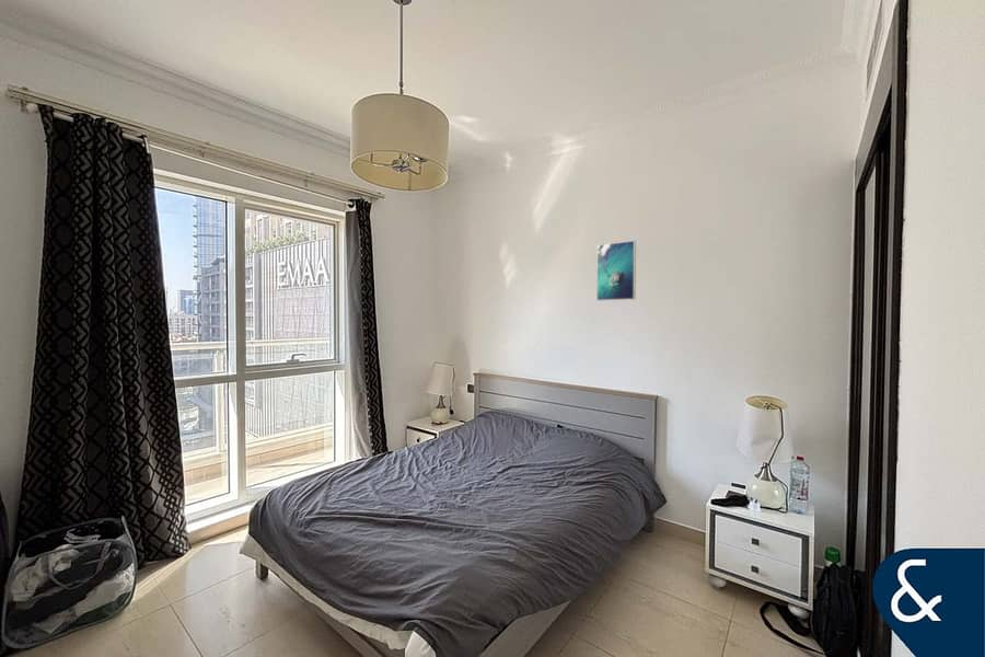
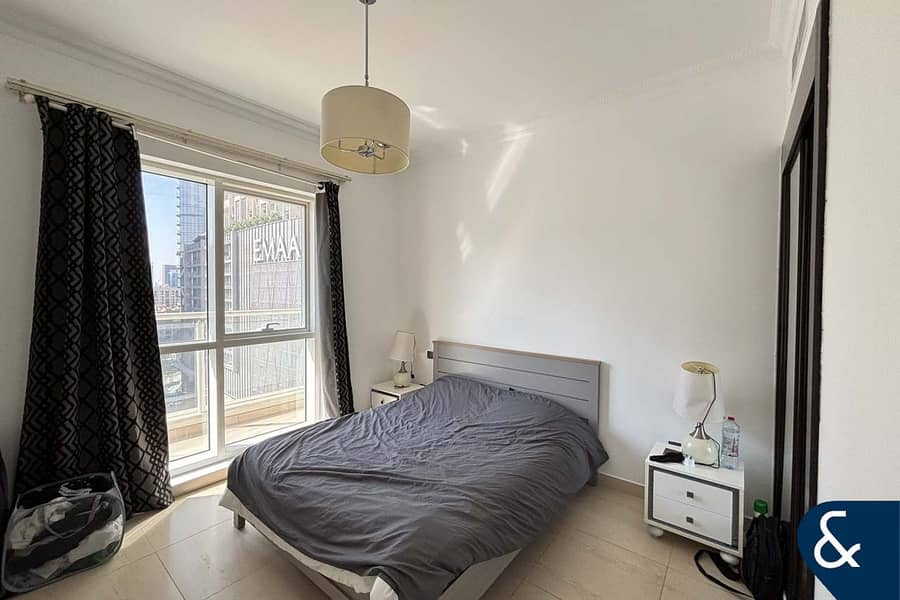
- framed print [595,240,637,302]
